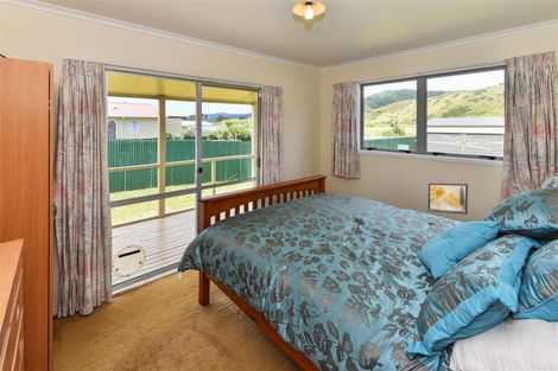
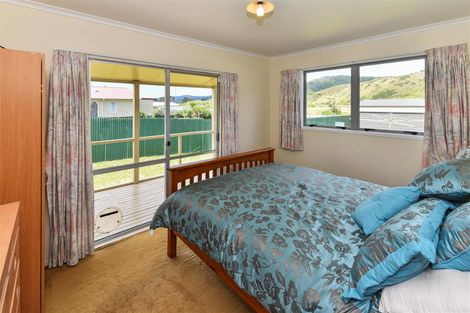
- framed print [427,183,469,216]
